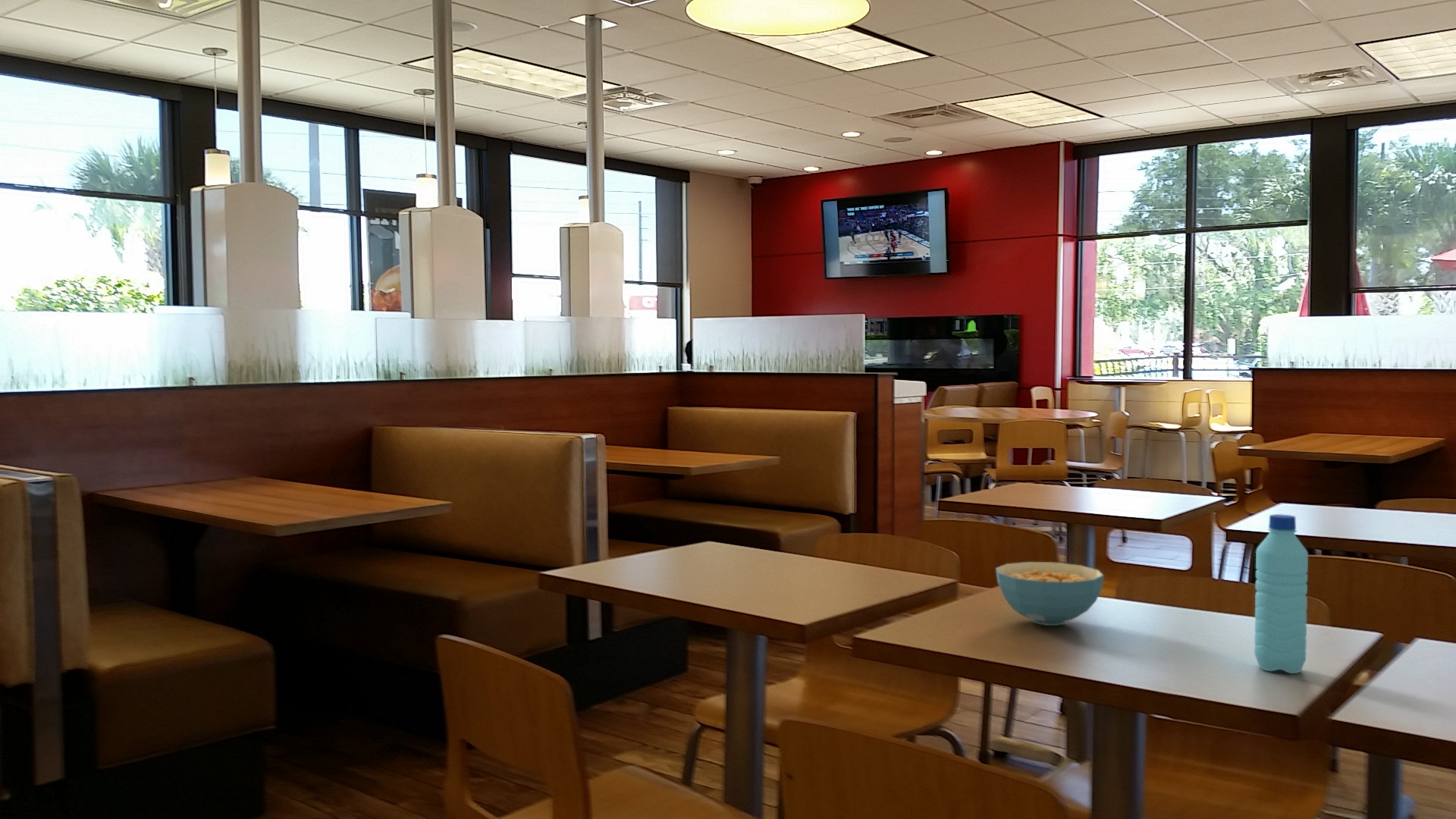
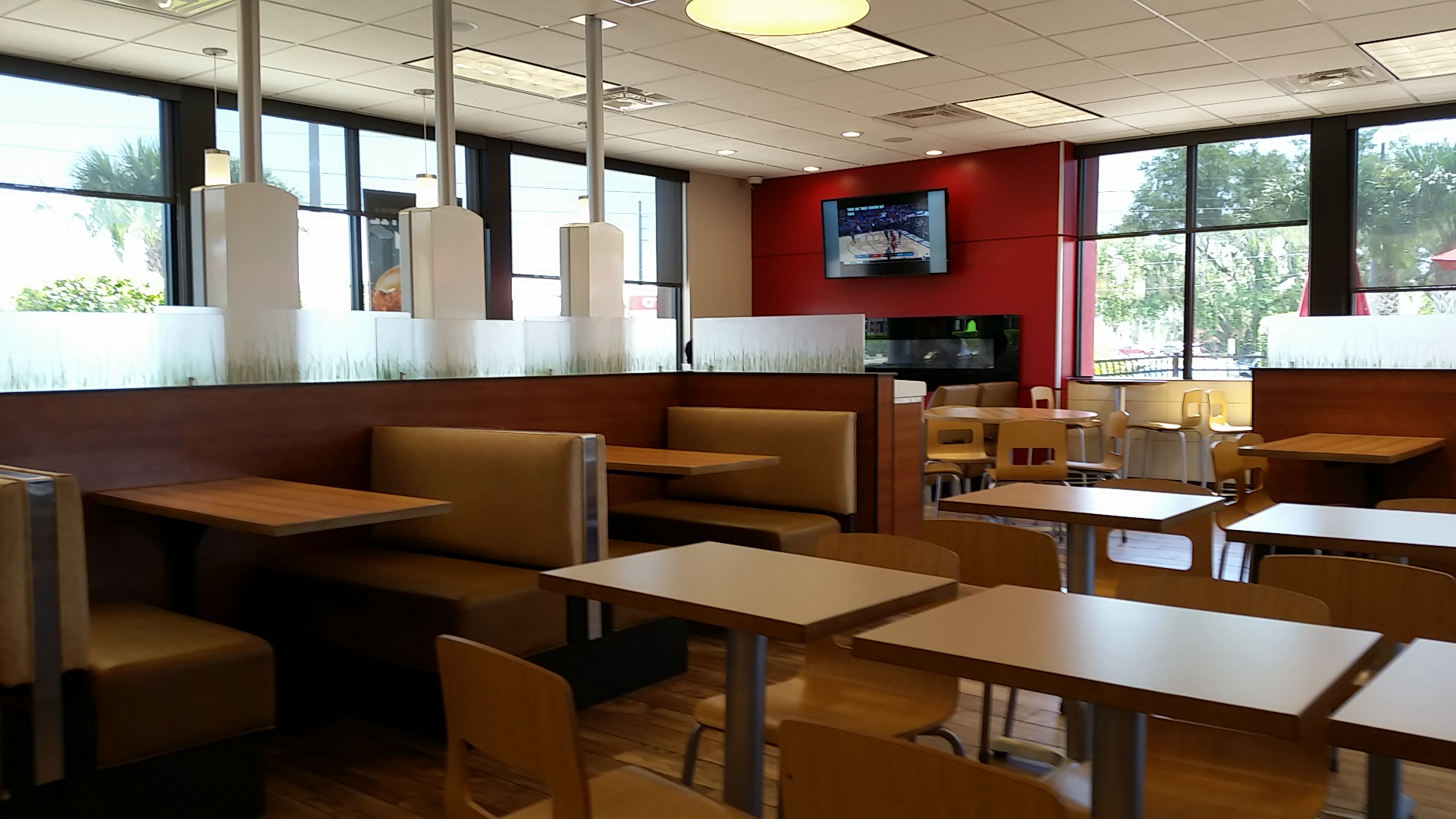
- cereal bowl [995,561,1105,626]
- water bottle [1254,513,1309,674]
